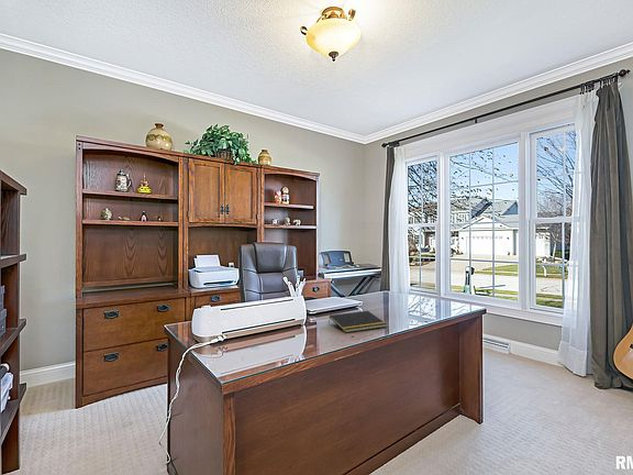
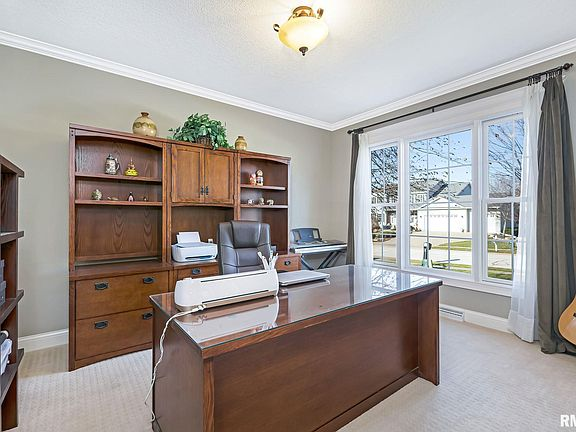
- notepad [327,310,388,333]
